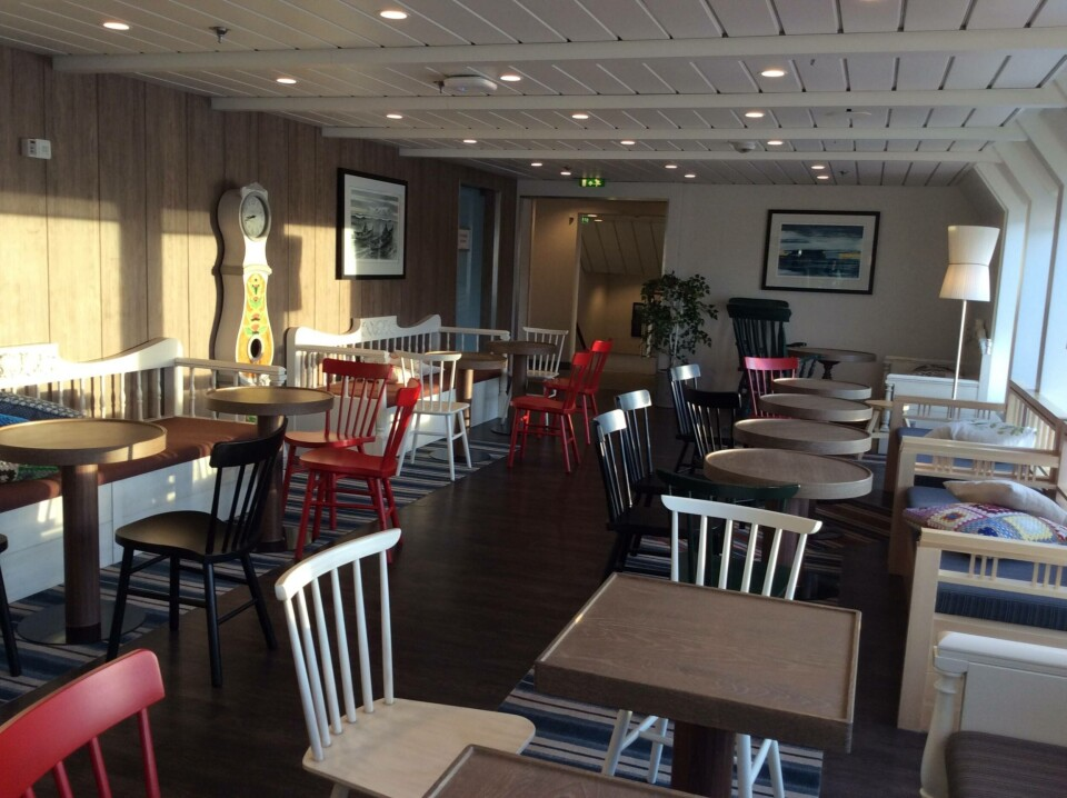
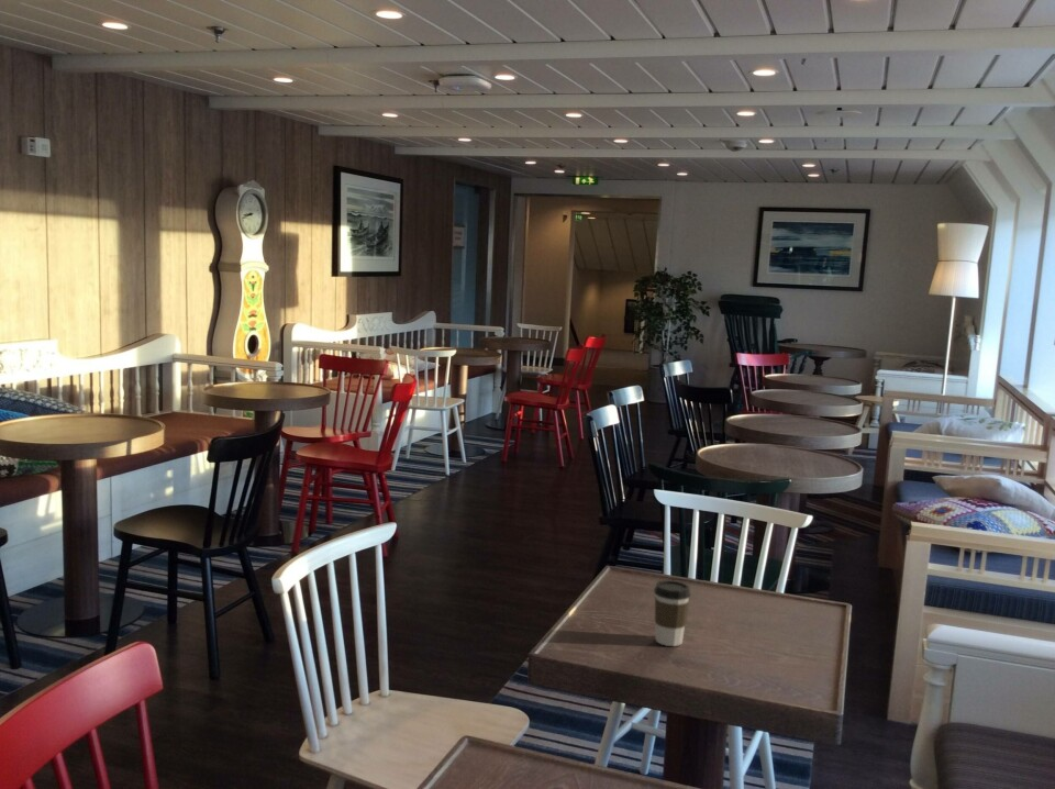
+ coffee cup [653,579,691,647]
